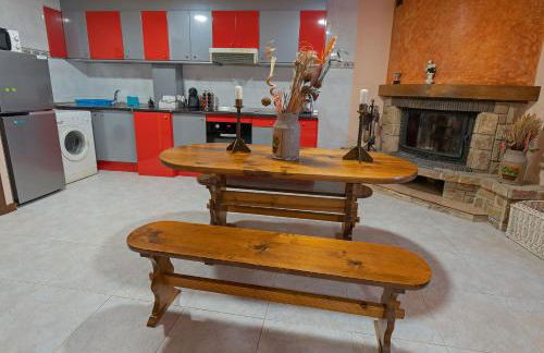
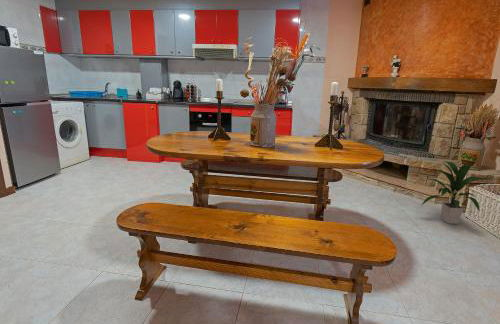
+ indoor plant [420,159,496,225]
